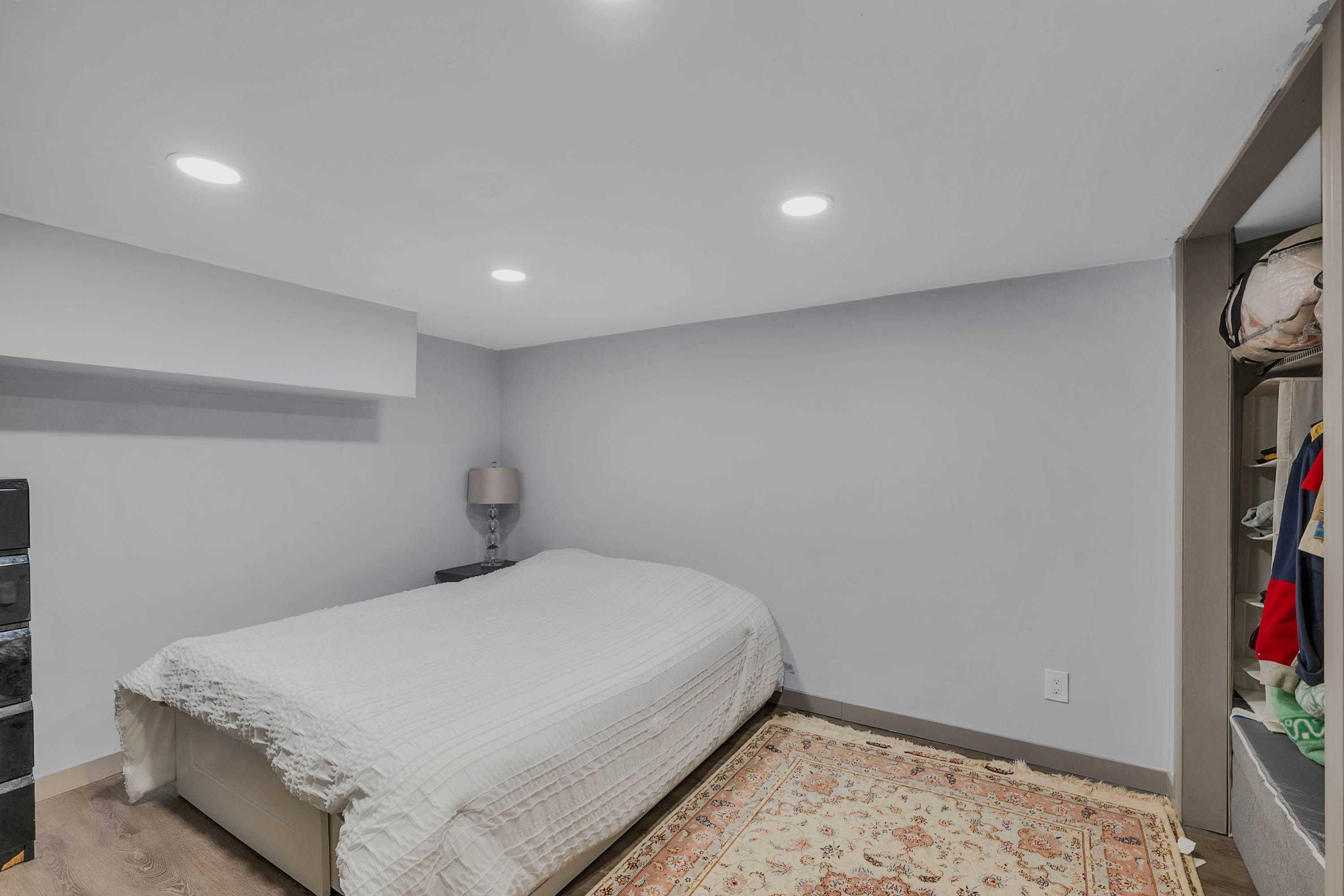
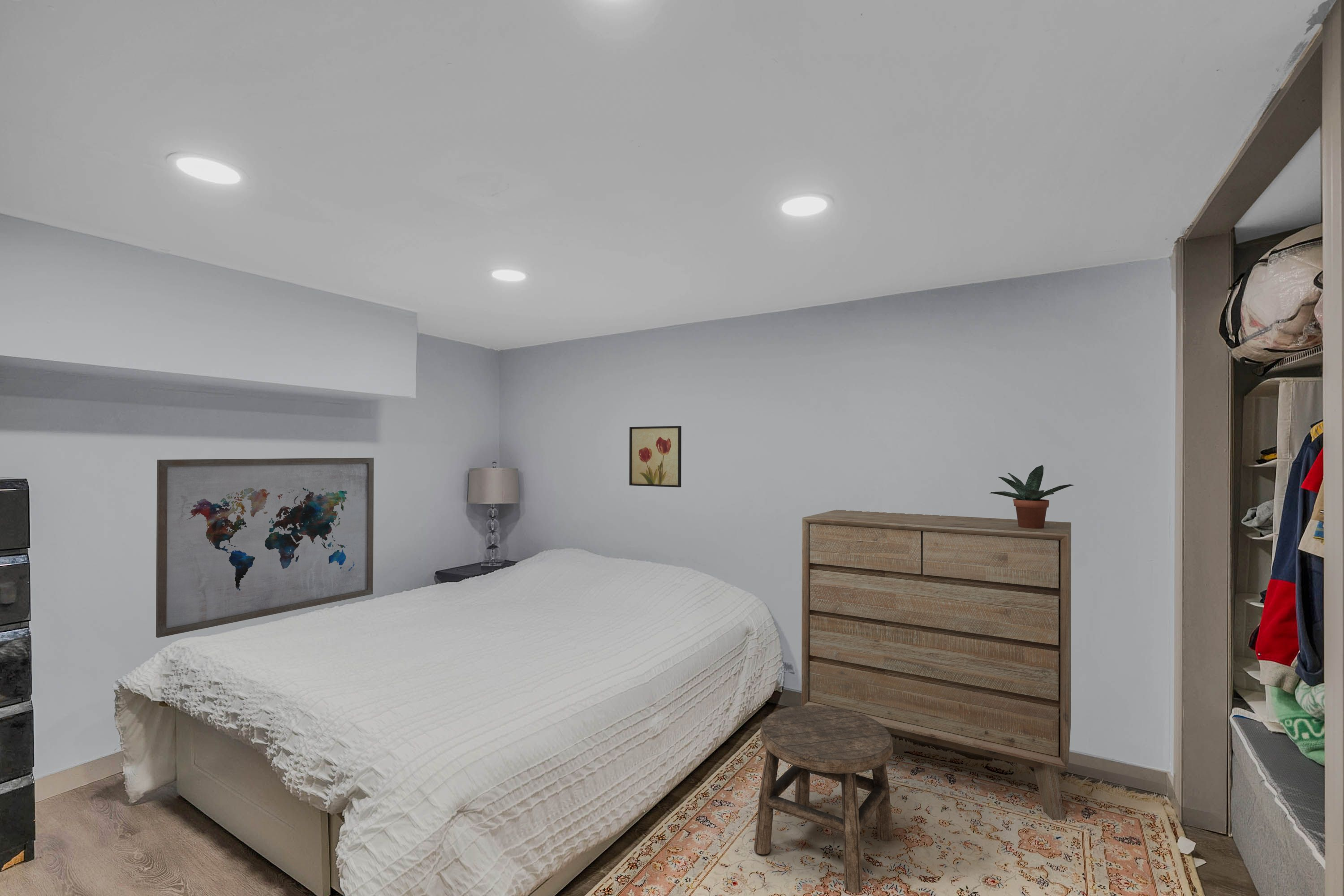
+ potted plant [989,465,1076,529]
+ dresser [801,509,1072,820]
+ wall art [155,457,374,638]
+ stool [754,705,894,894]
+ wall art [629,426,682,488]
